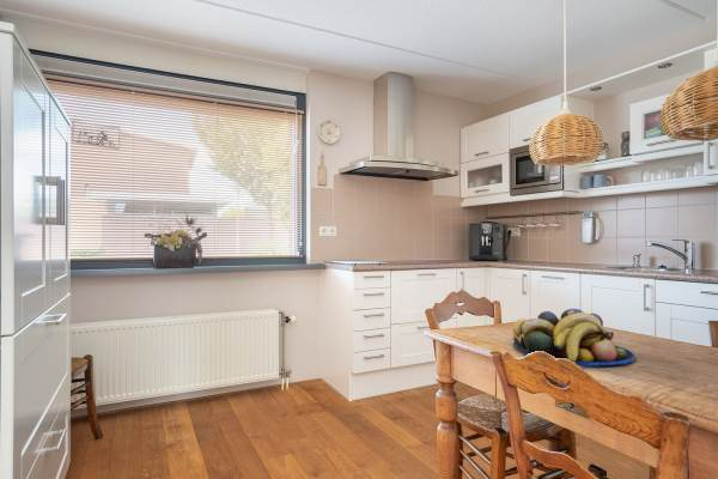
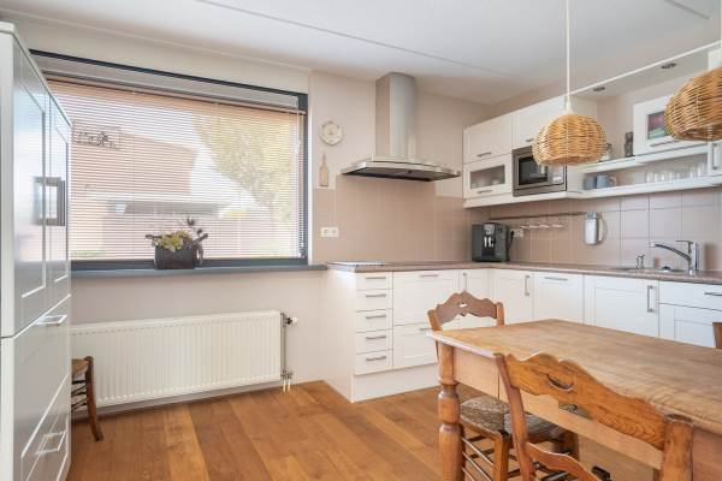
- fruit bowl [511,308,637,368]
